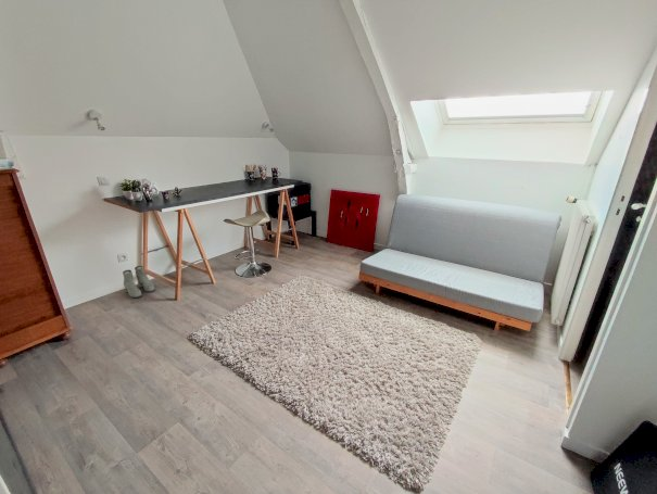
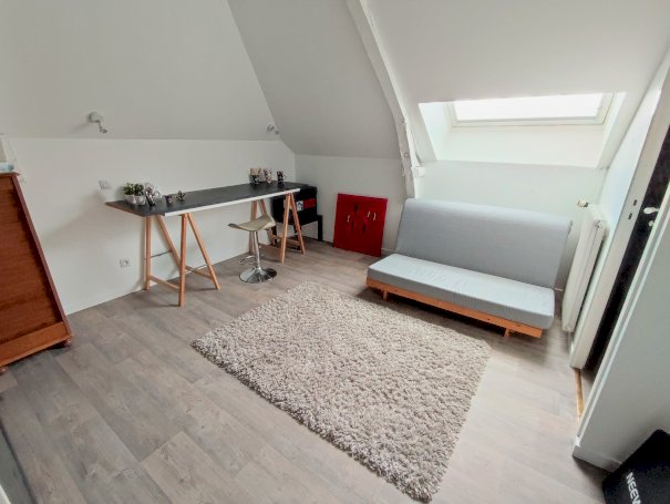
- boots [122,265,156,299]
